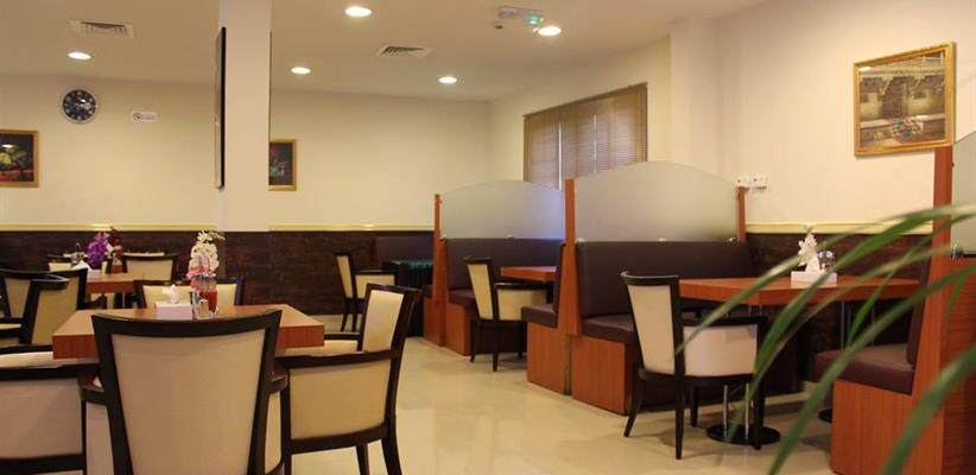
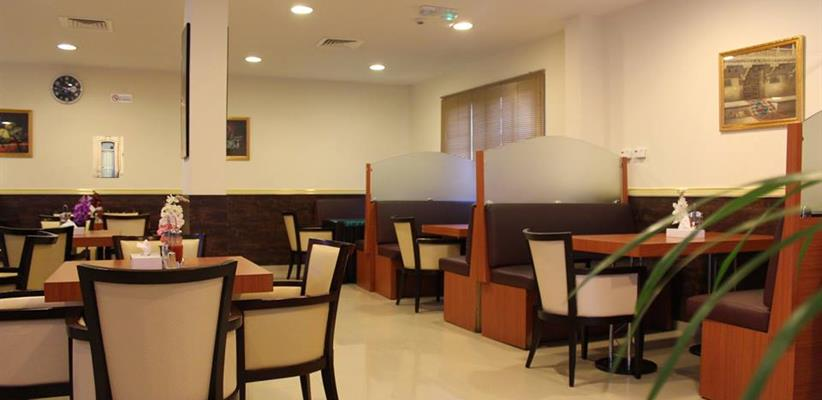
+ wall art [92,135,124,179]
